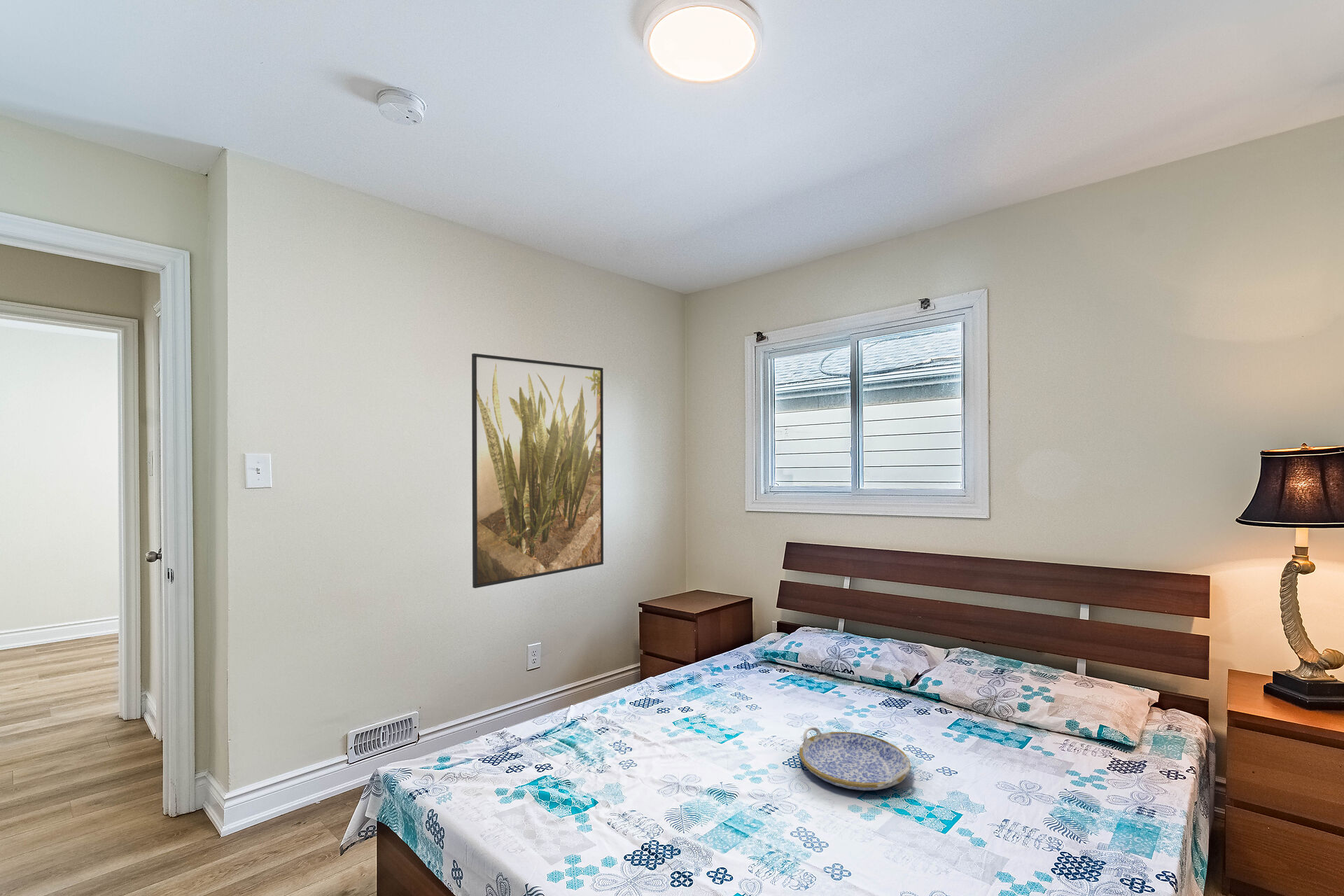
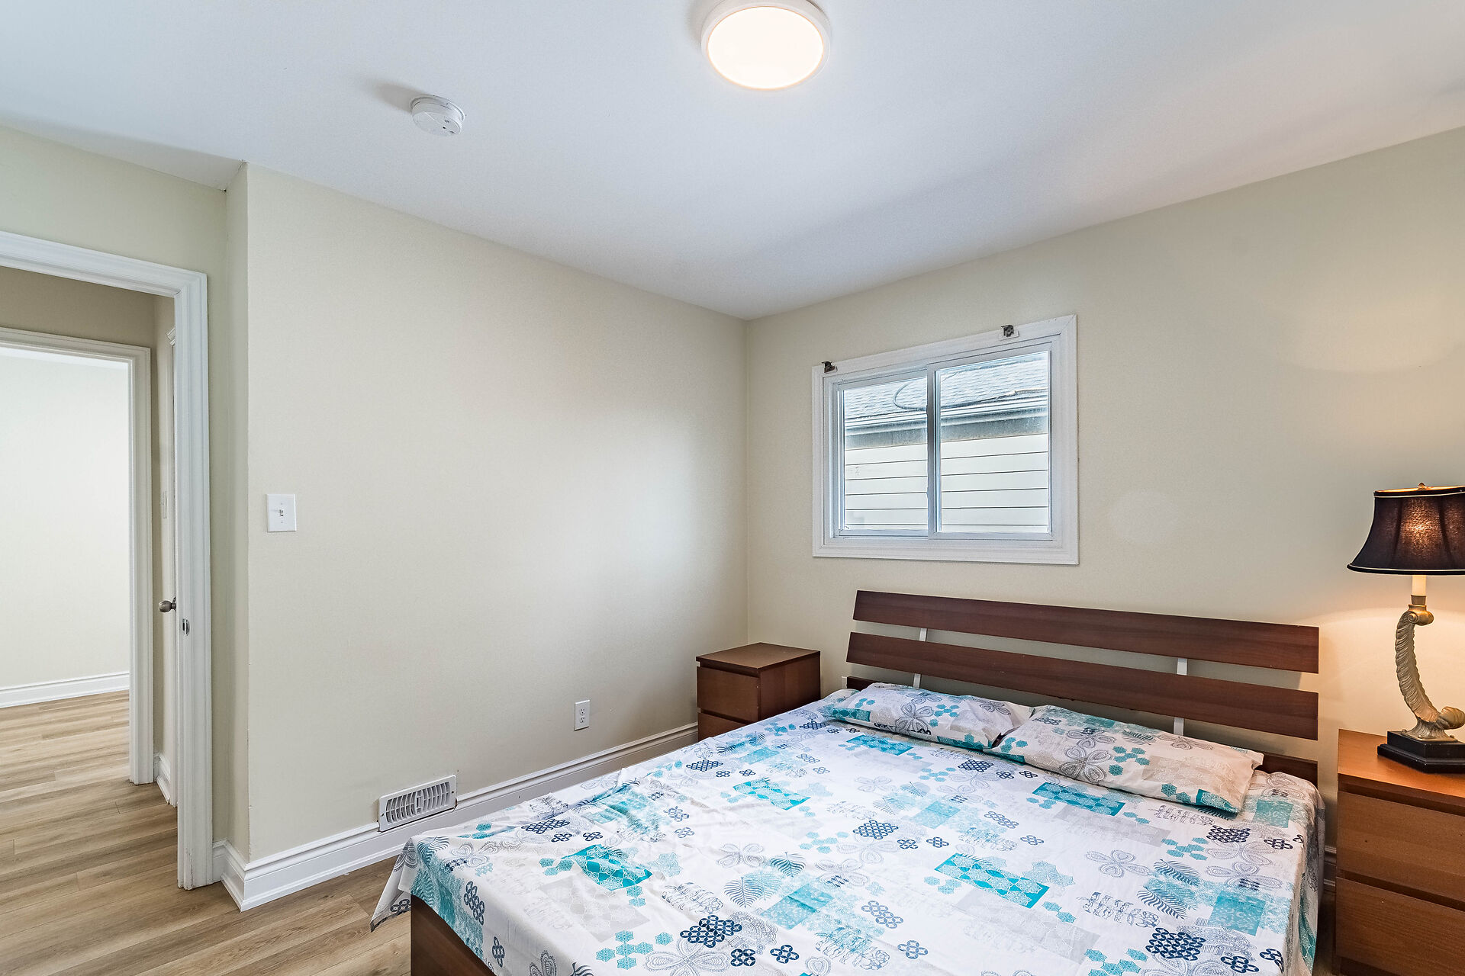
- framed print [471,353,604,589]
- serving tray [799,727,911,791]
